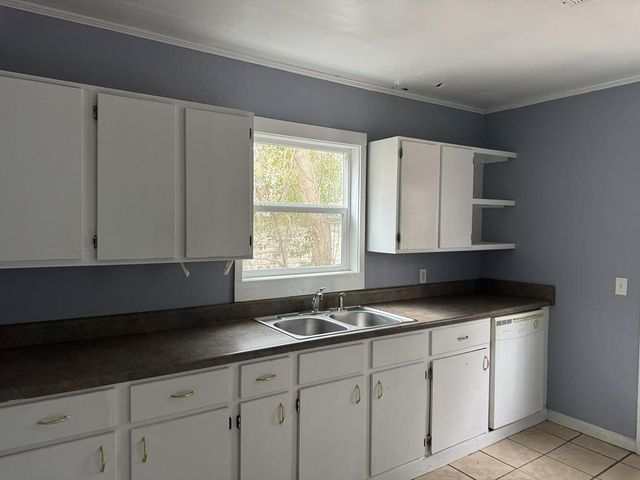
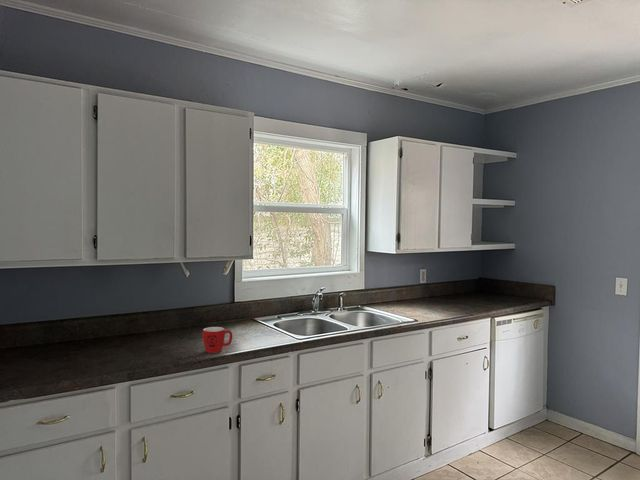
+ mug [202,326,233,354]
